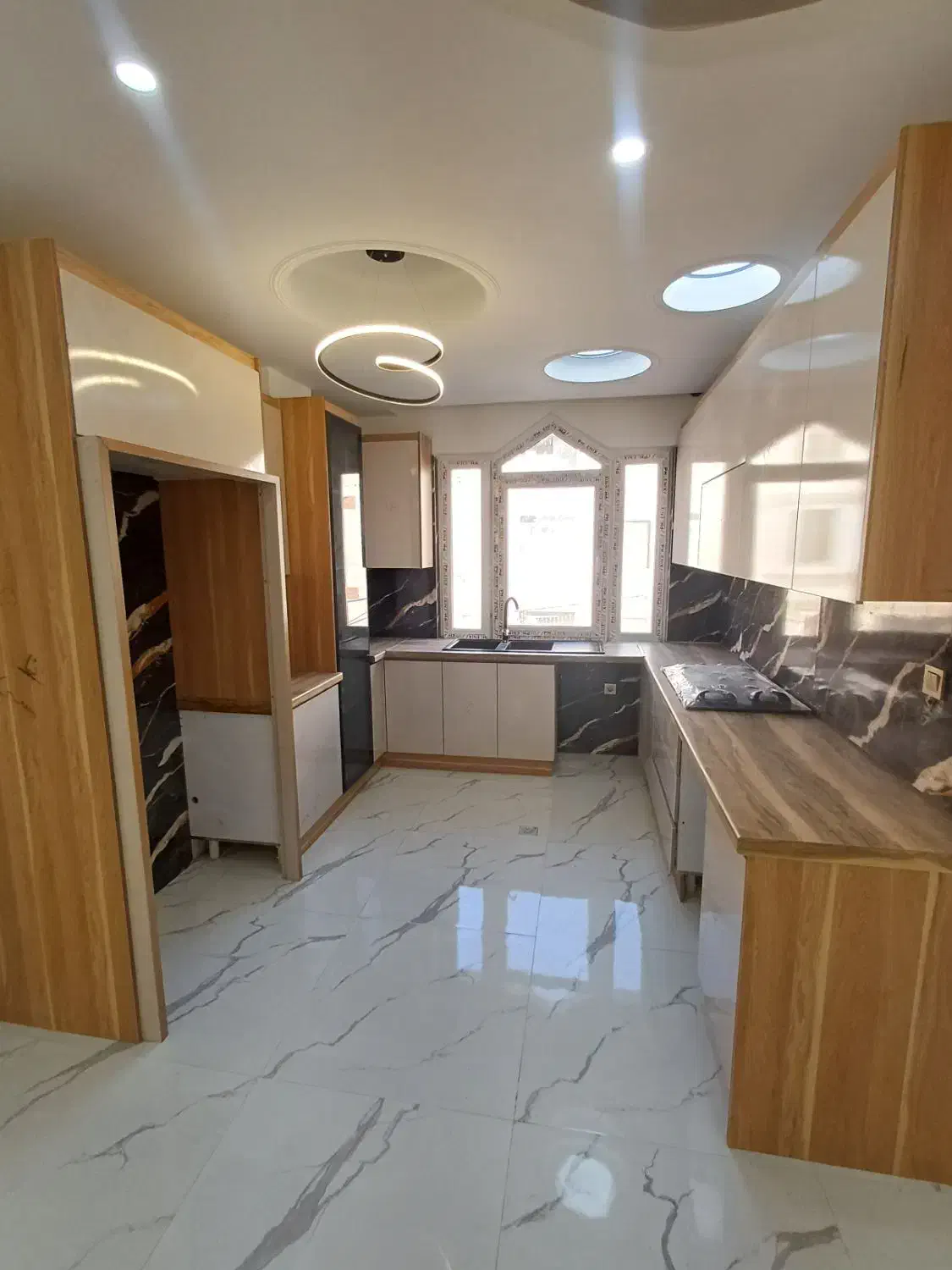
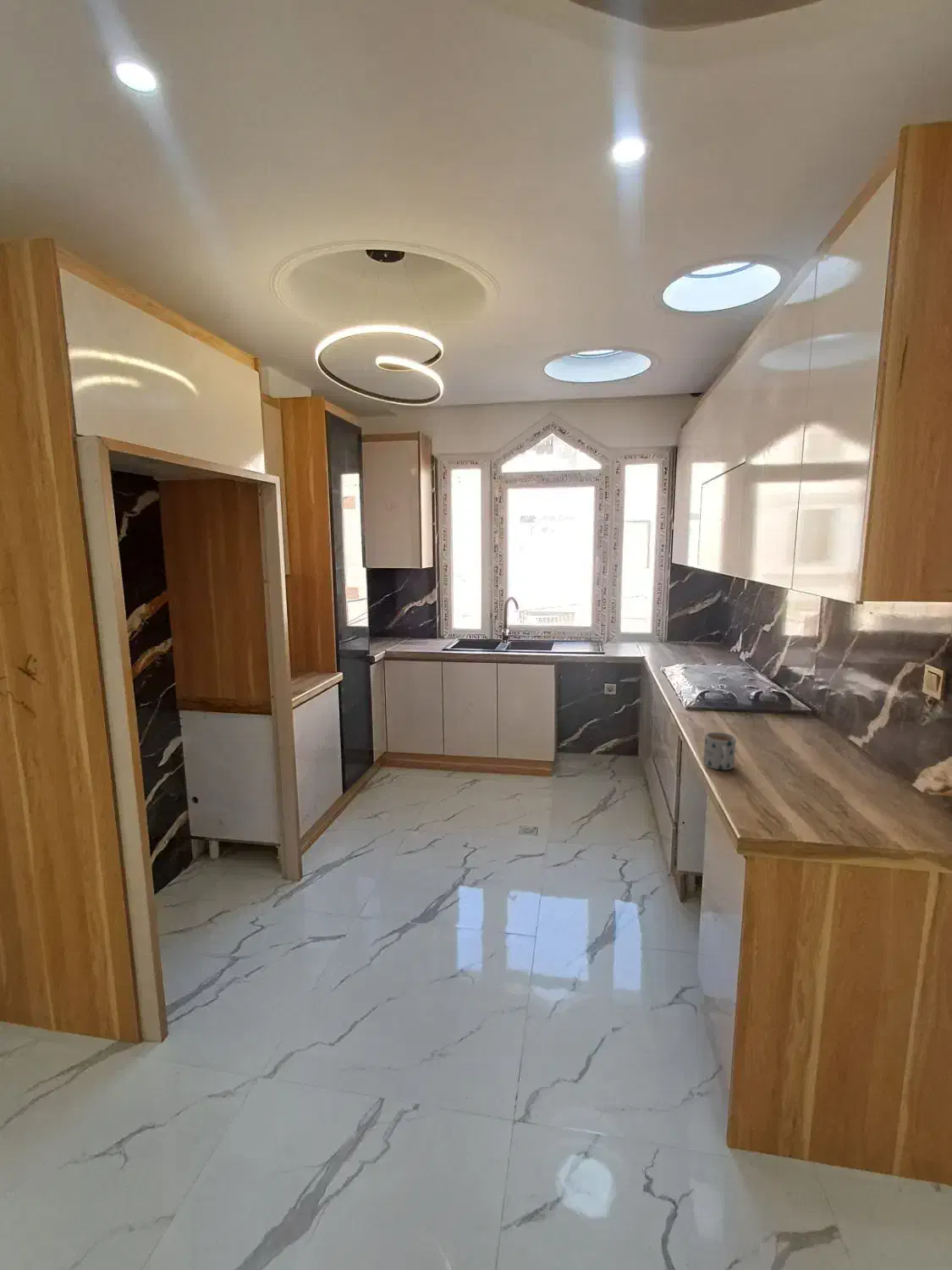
+ mug [703,732,737,771]
